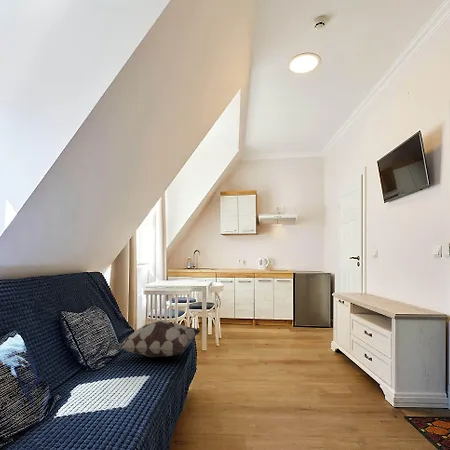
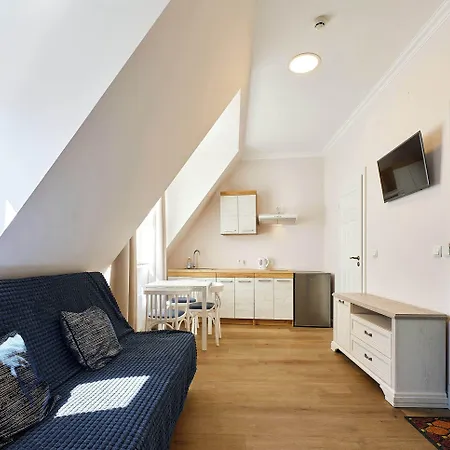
- decorative pillow [109,319,201,358]
